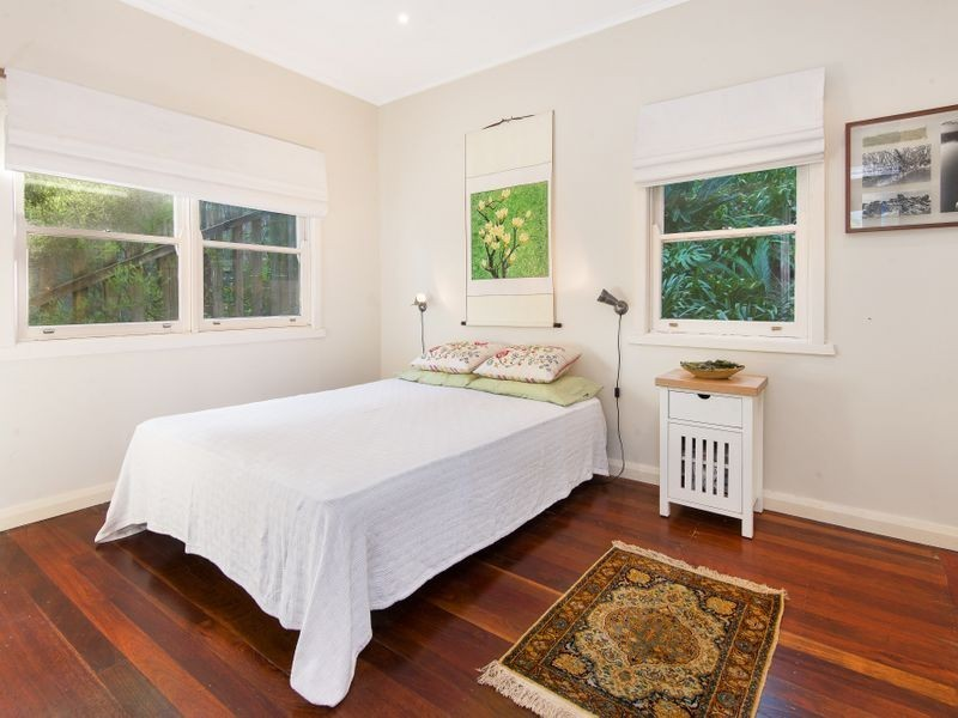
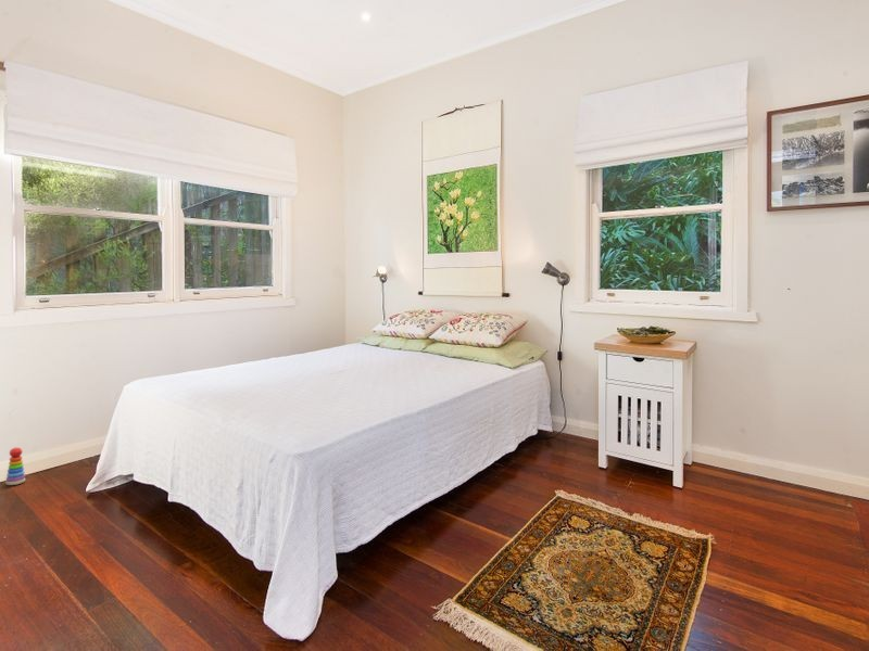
+ stacking toy [4,446,27,486]
